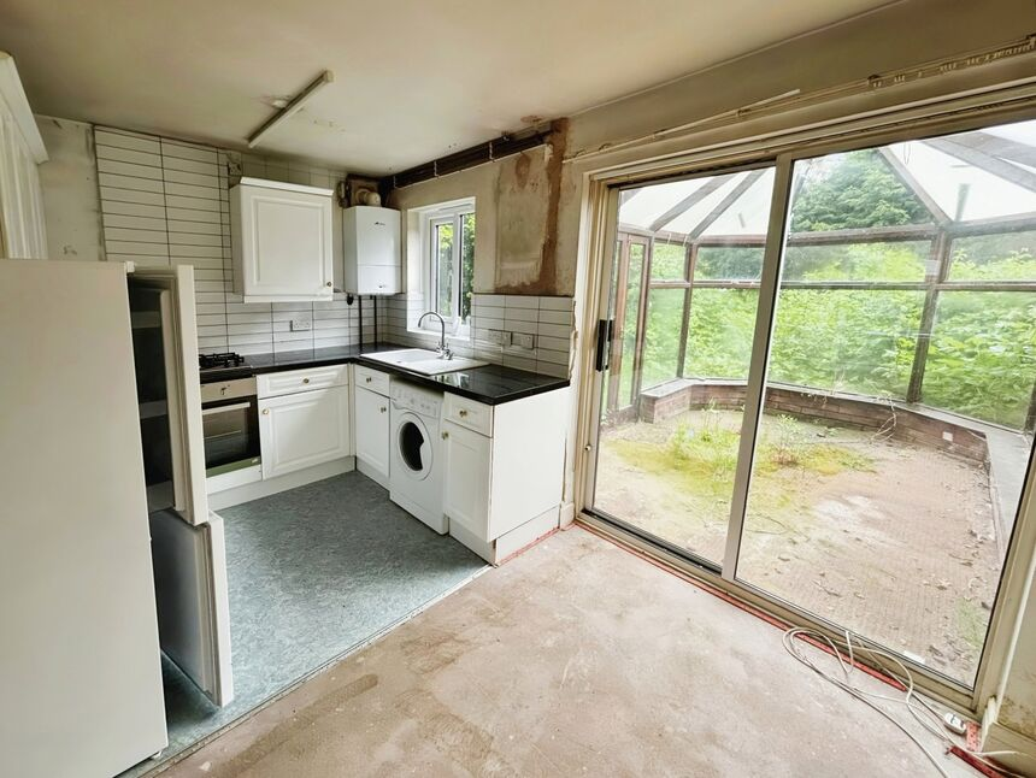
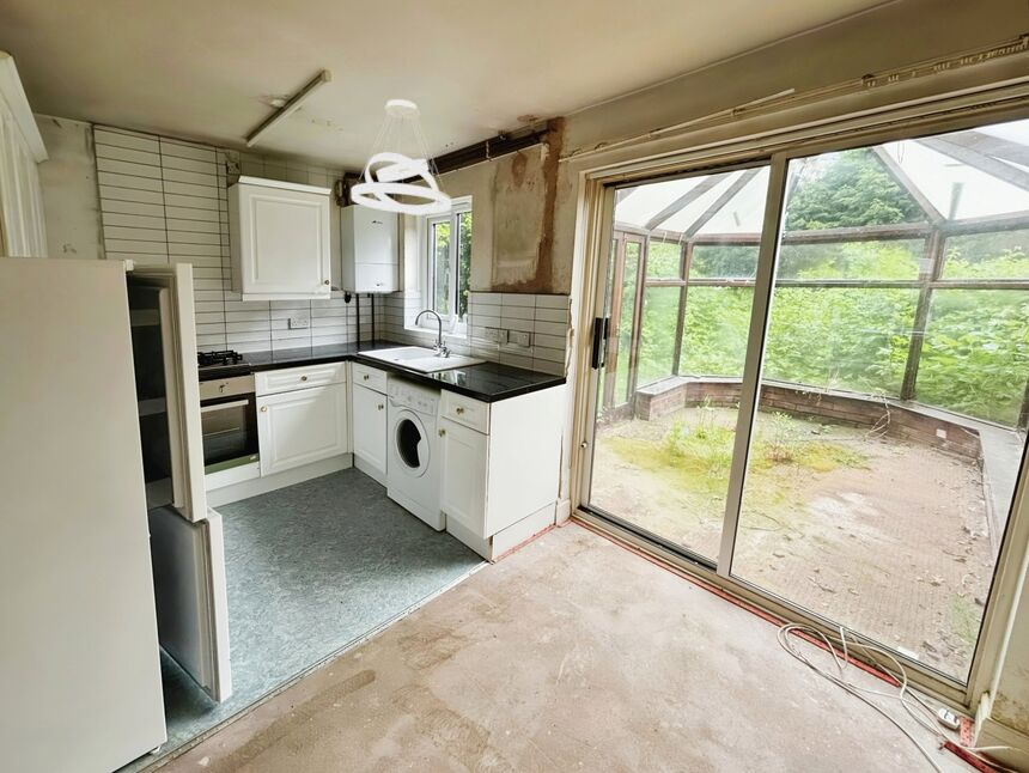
+ pendant light [351,98,452,217]
